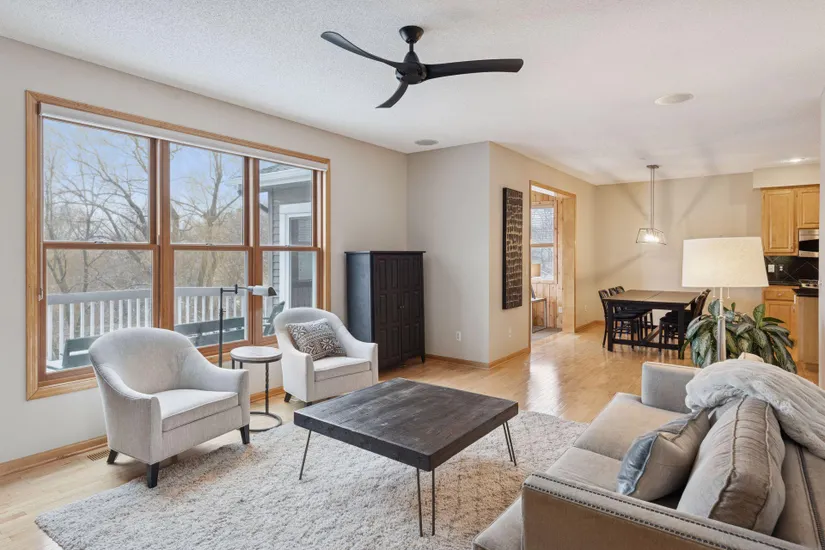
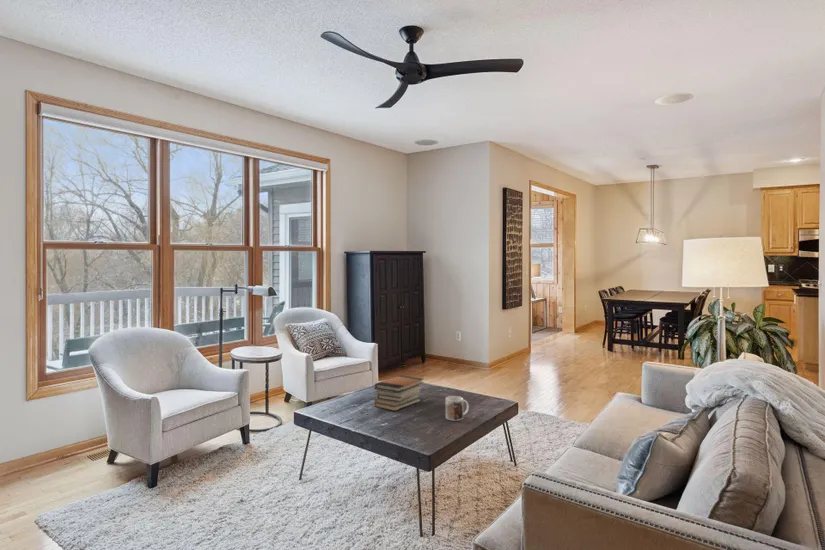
+ mug [445,395,470,422]
+ book stack [373,374,425,412]
